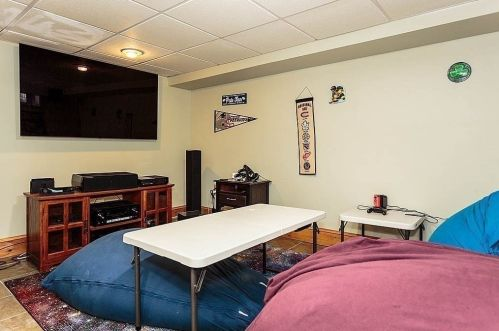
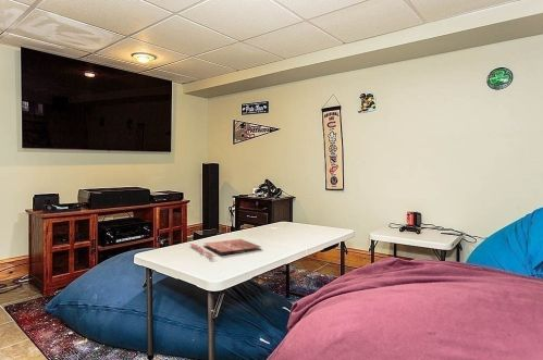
+ cover [188,238,261,258]
